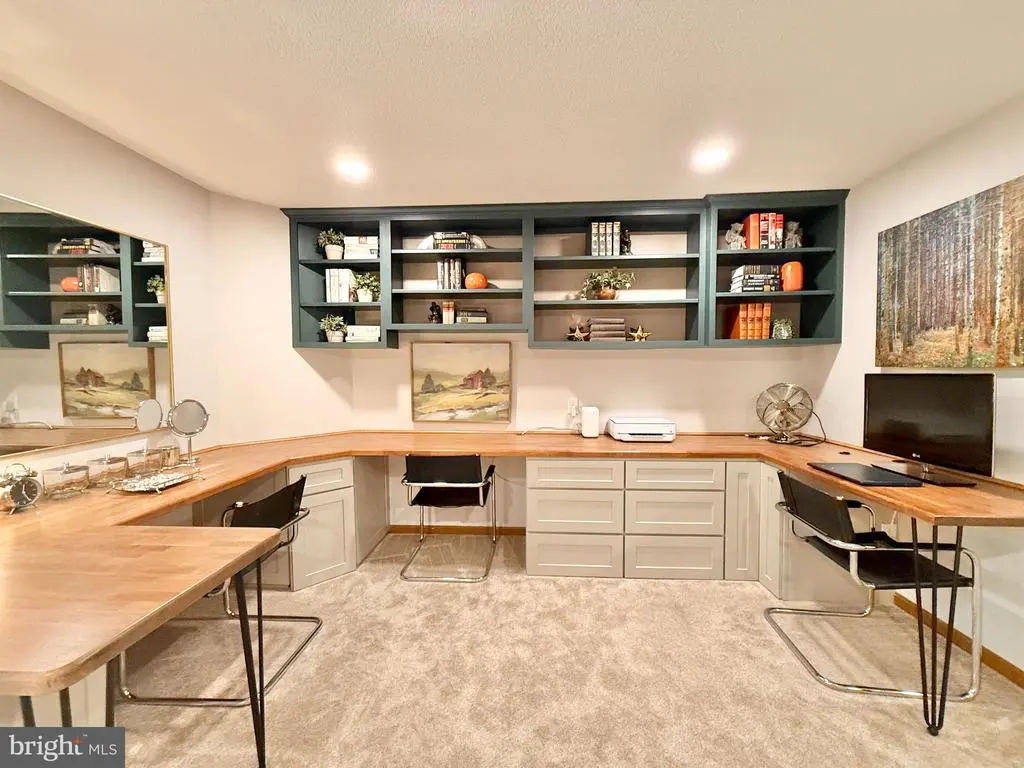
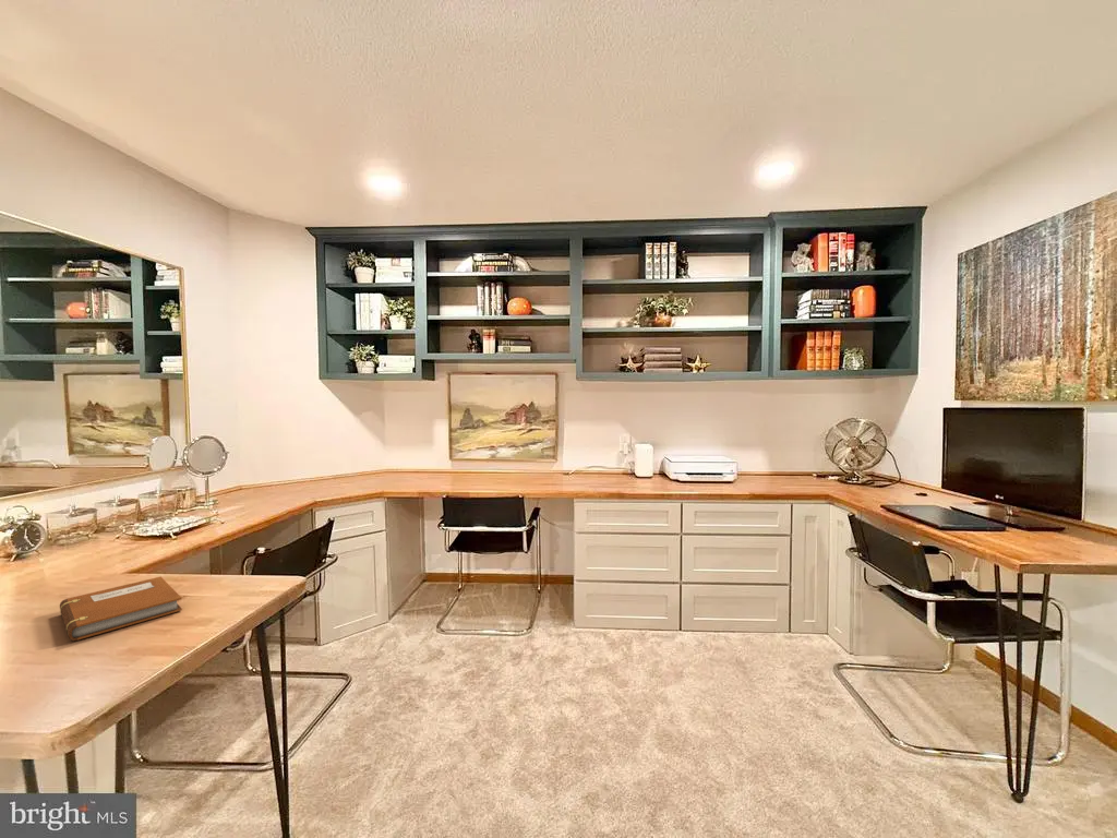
+ notebook [59,575,183,642]
